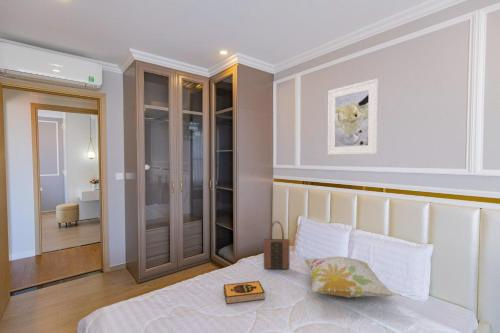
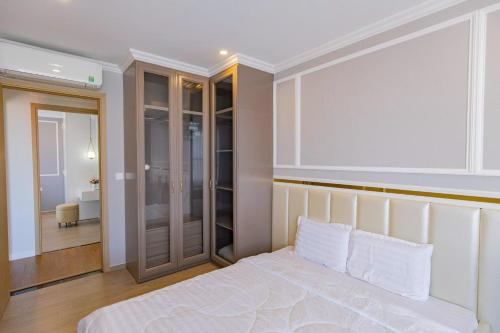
- decorative pillow [303,255,396,299]
- hardback book [223,280,266,305]
- tote bag [263,220,290,270]
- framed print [327,77,380,156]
